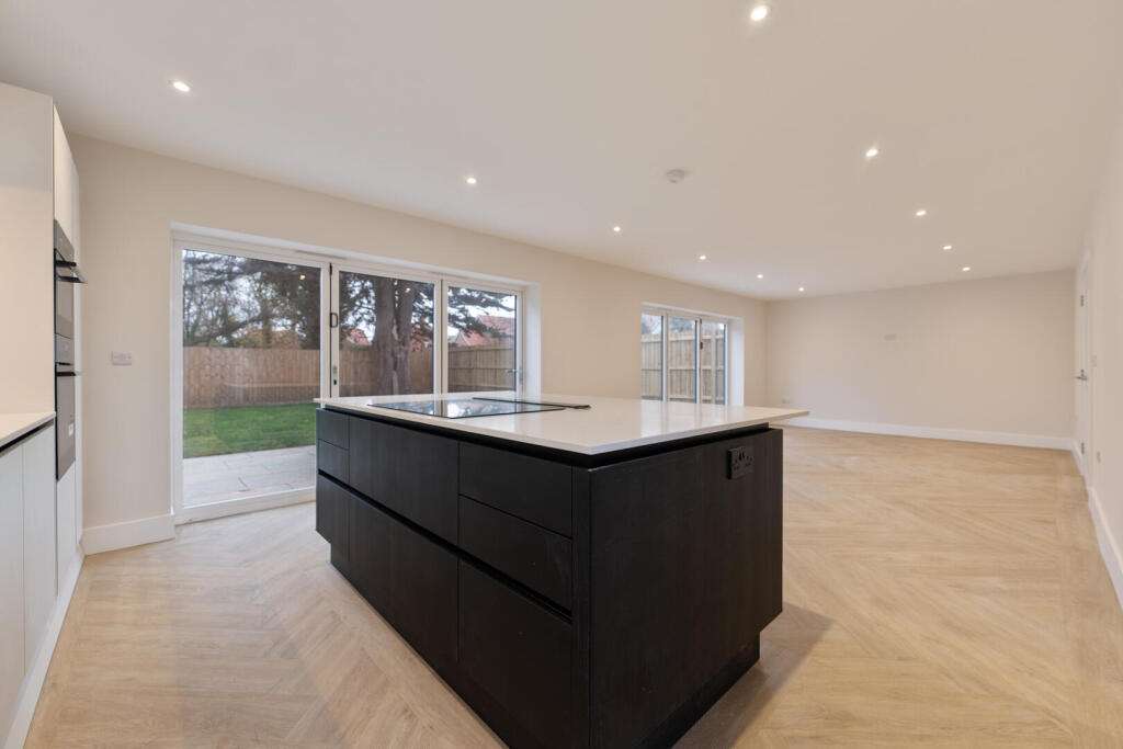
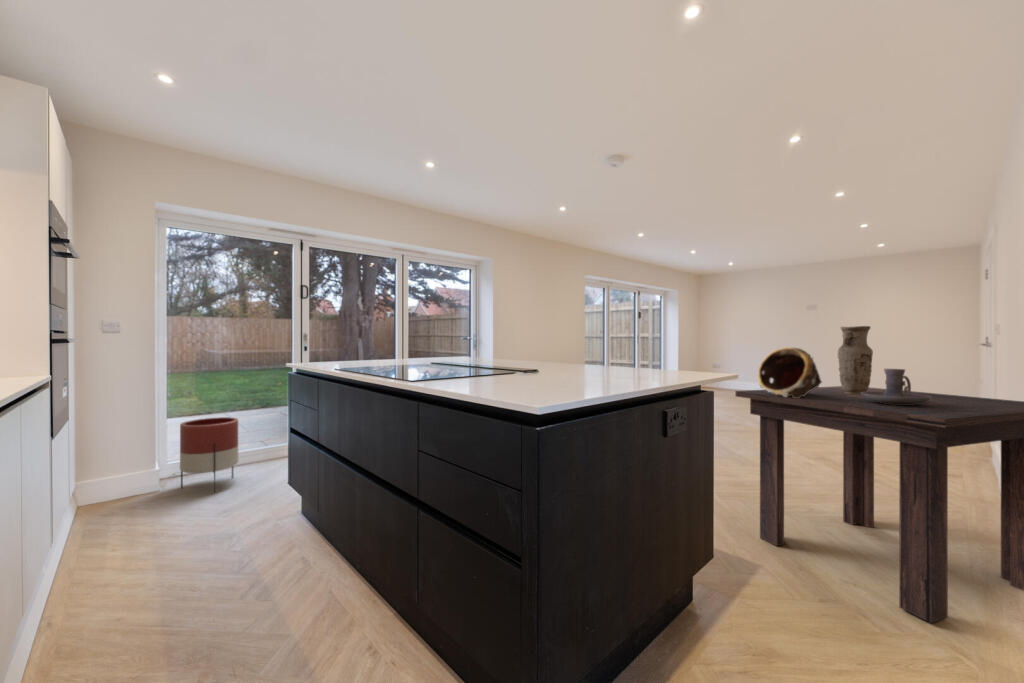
+ dining table [735,385,1024,624]
+ vase [837,325,874,394]
+ decorative bowl [757,346,823,398]
+ candle holder [861,368,931,405]
+ planter [179,416,240,494]
